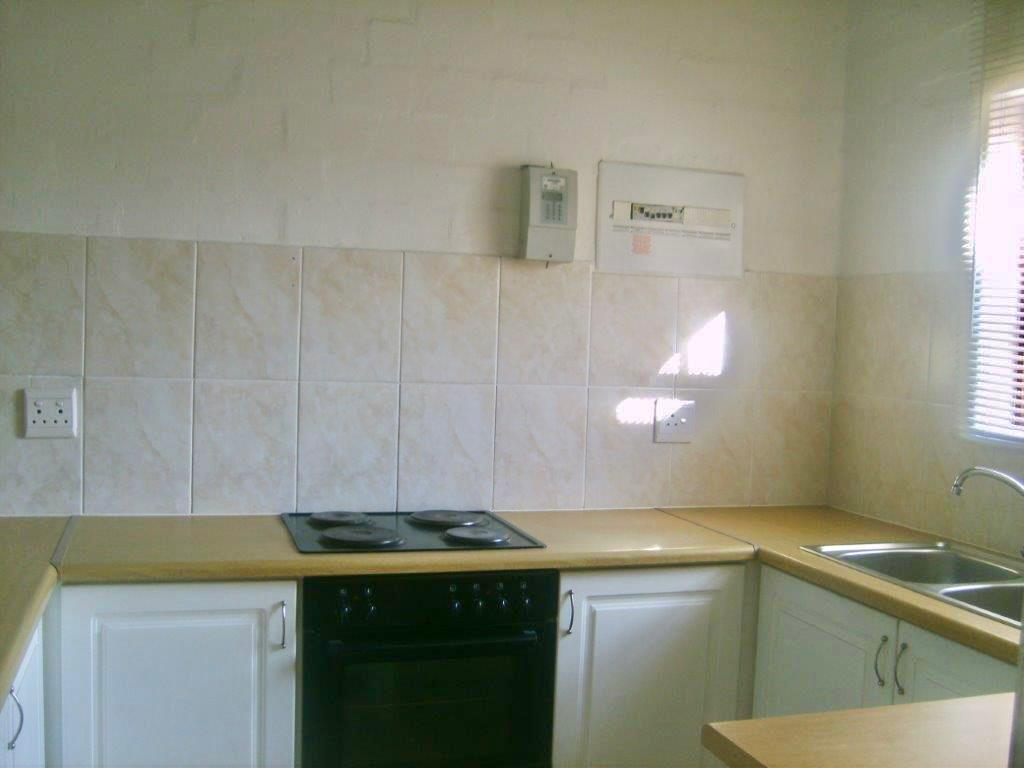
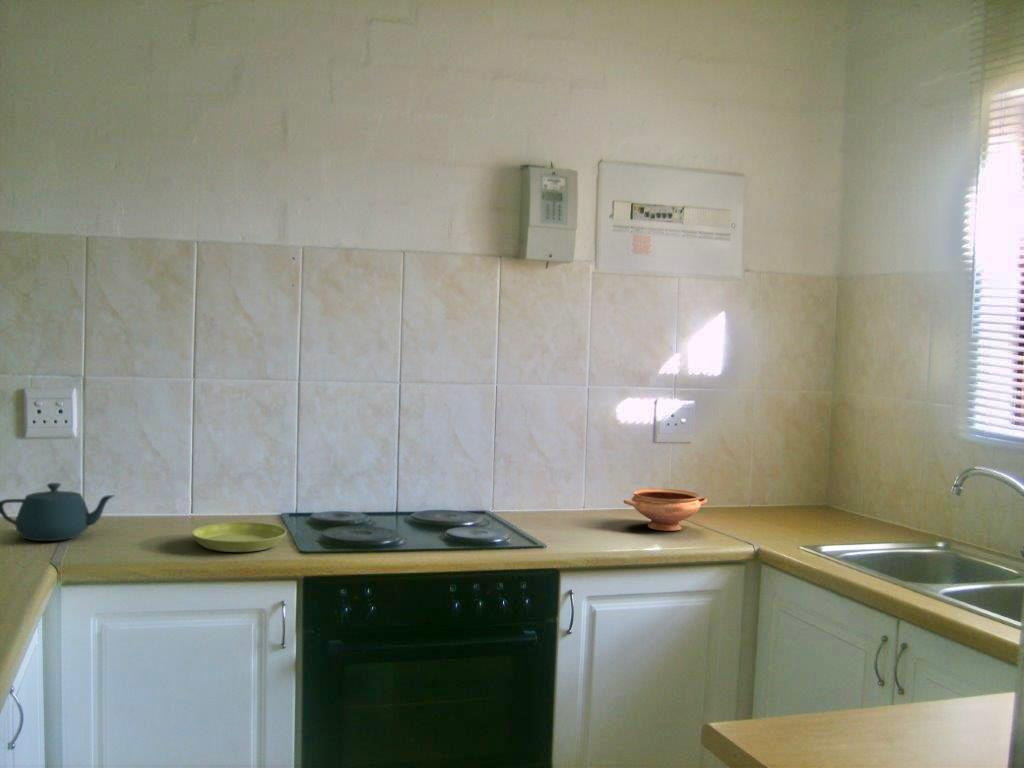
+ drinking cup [623,488,708,532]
+ saucer [191,521,287,553]
+ teapot [0,482,116,542]
